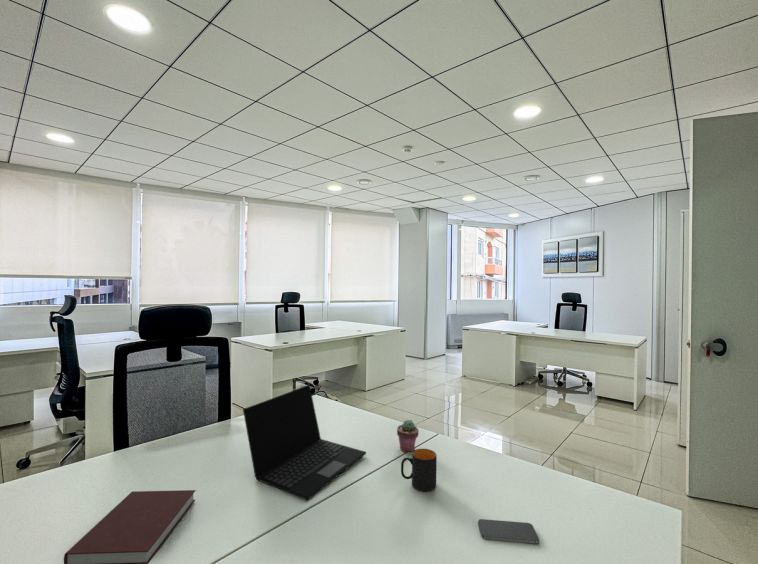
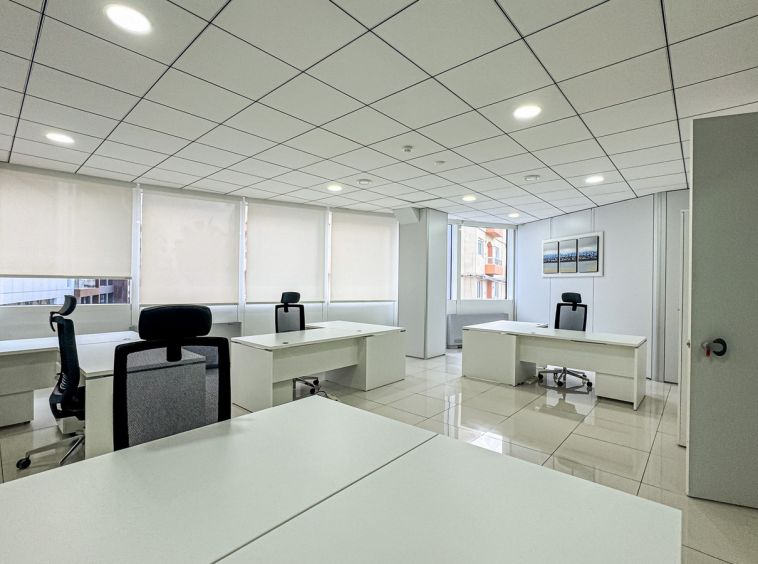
- notebook [63,489,197,564]
- mug [400,448,438,493]
- potted succulent [396,419,420,453]
- smartphone [477,518,540,544]
- laptop [242,384,367,501]
